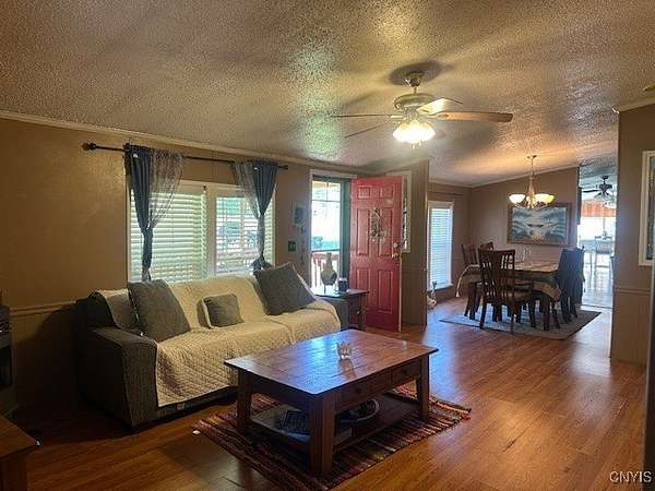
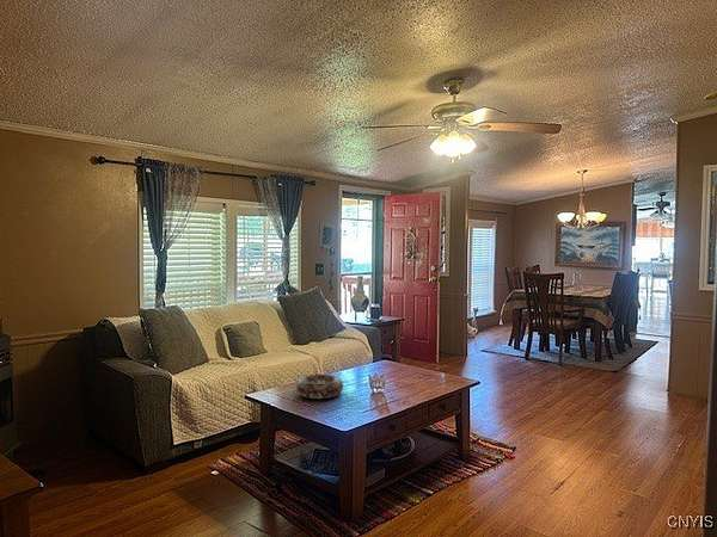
+ decorative bowl [295,374,344,400]
